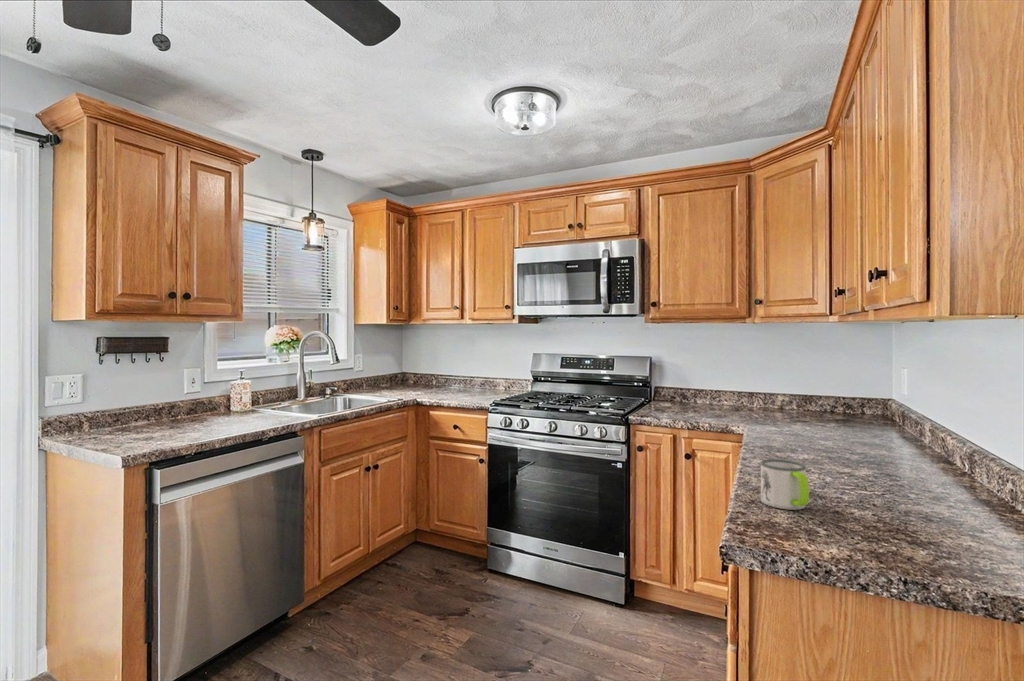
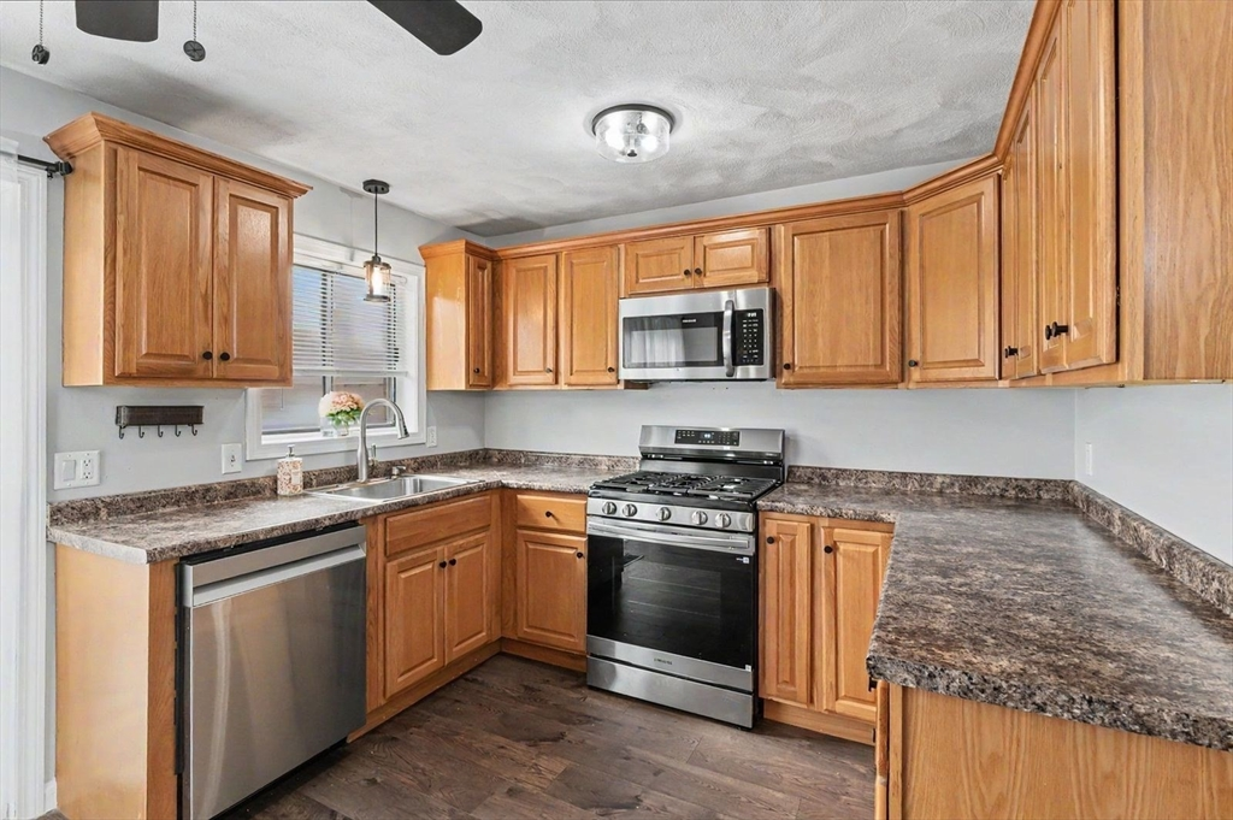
- mug [760,458,810,511]
